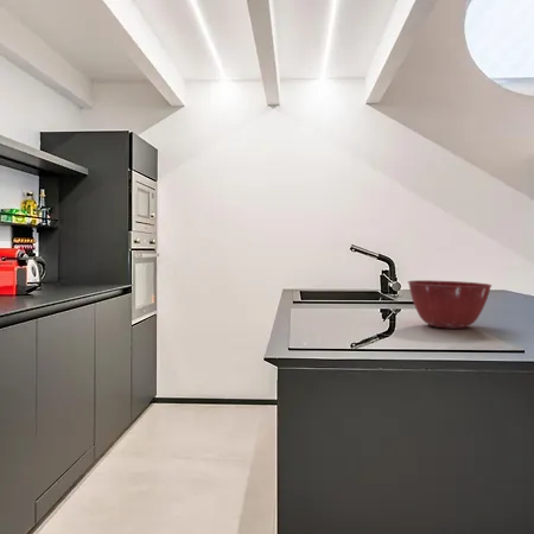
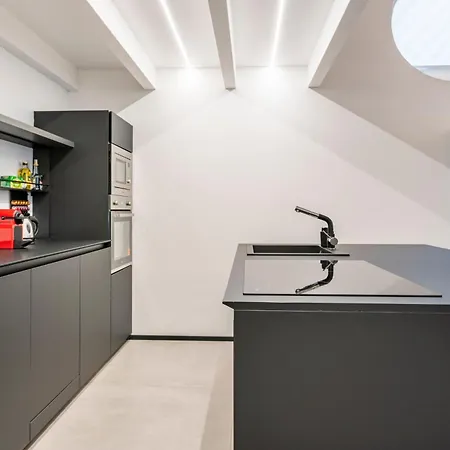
- mixing bowl [407,279,492,330]
